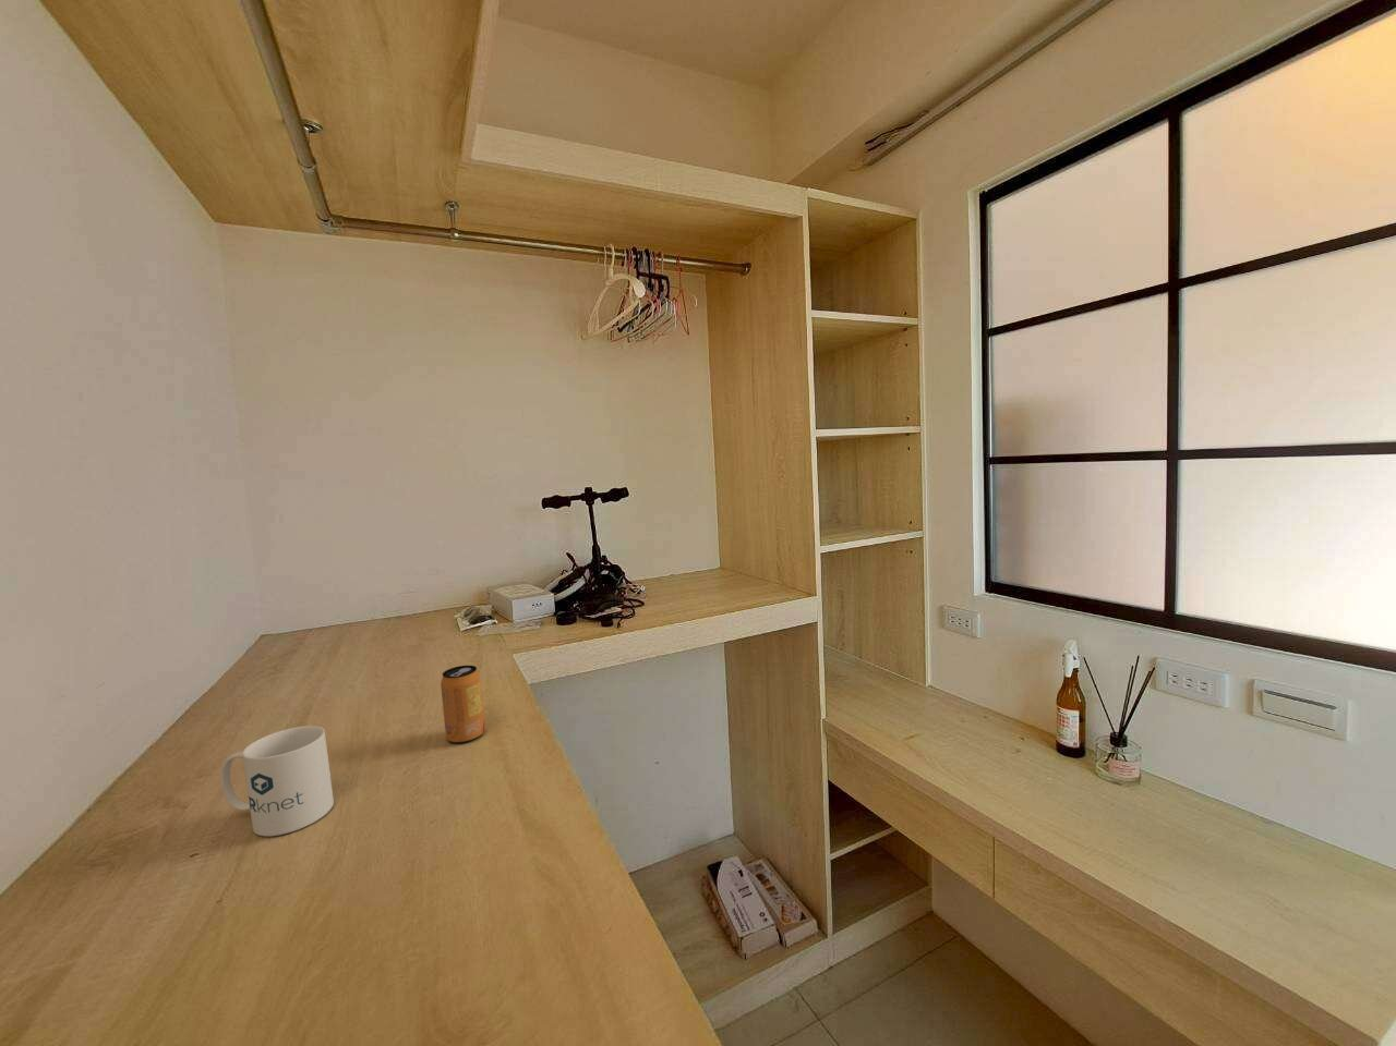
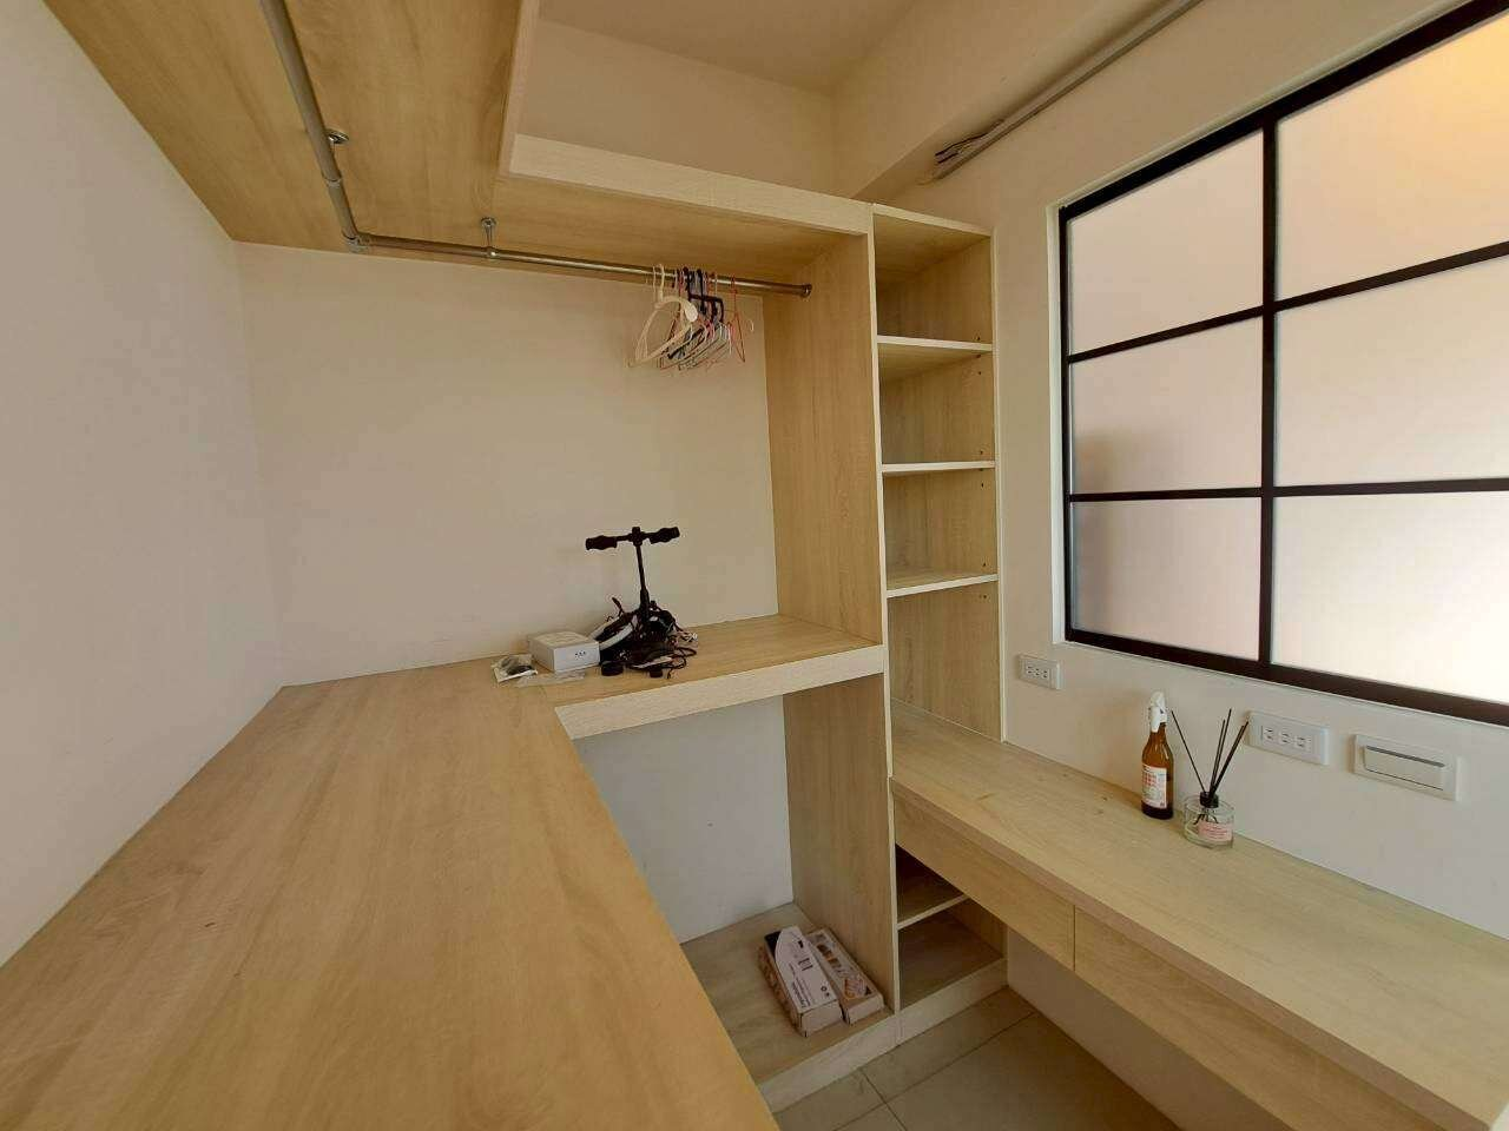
- mug [220,724,335,837]
- beverage can [440,665,487,744]
